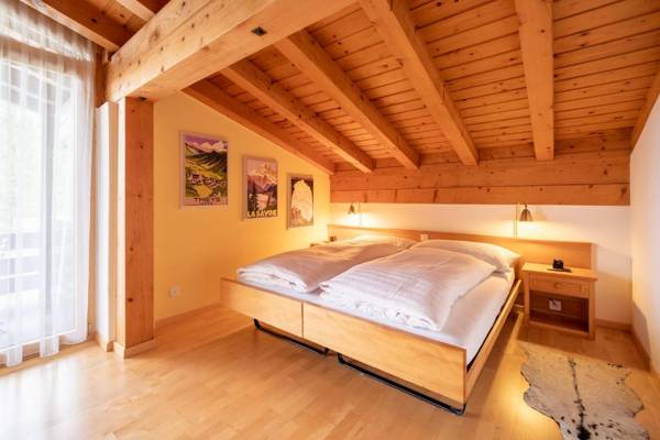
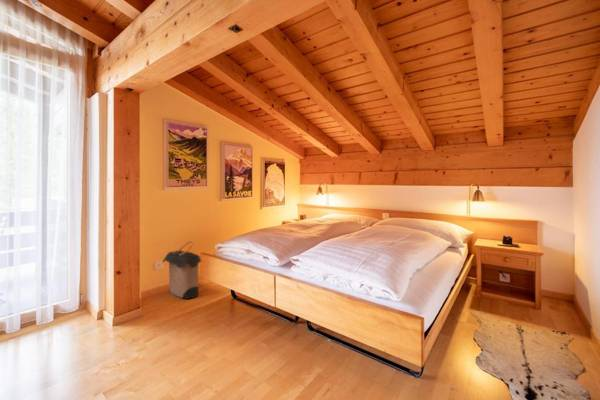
+ laundry hamper [161,240,202,300]
